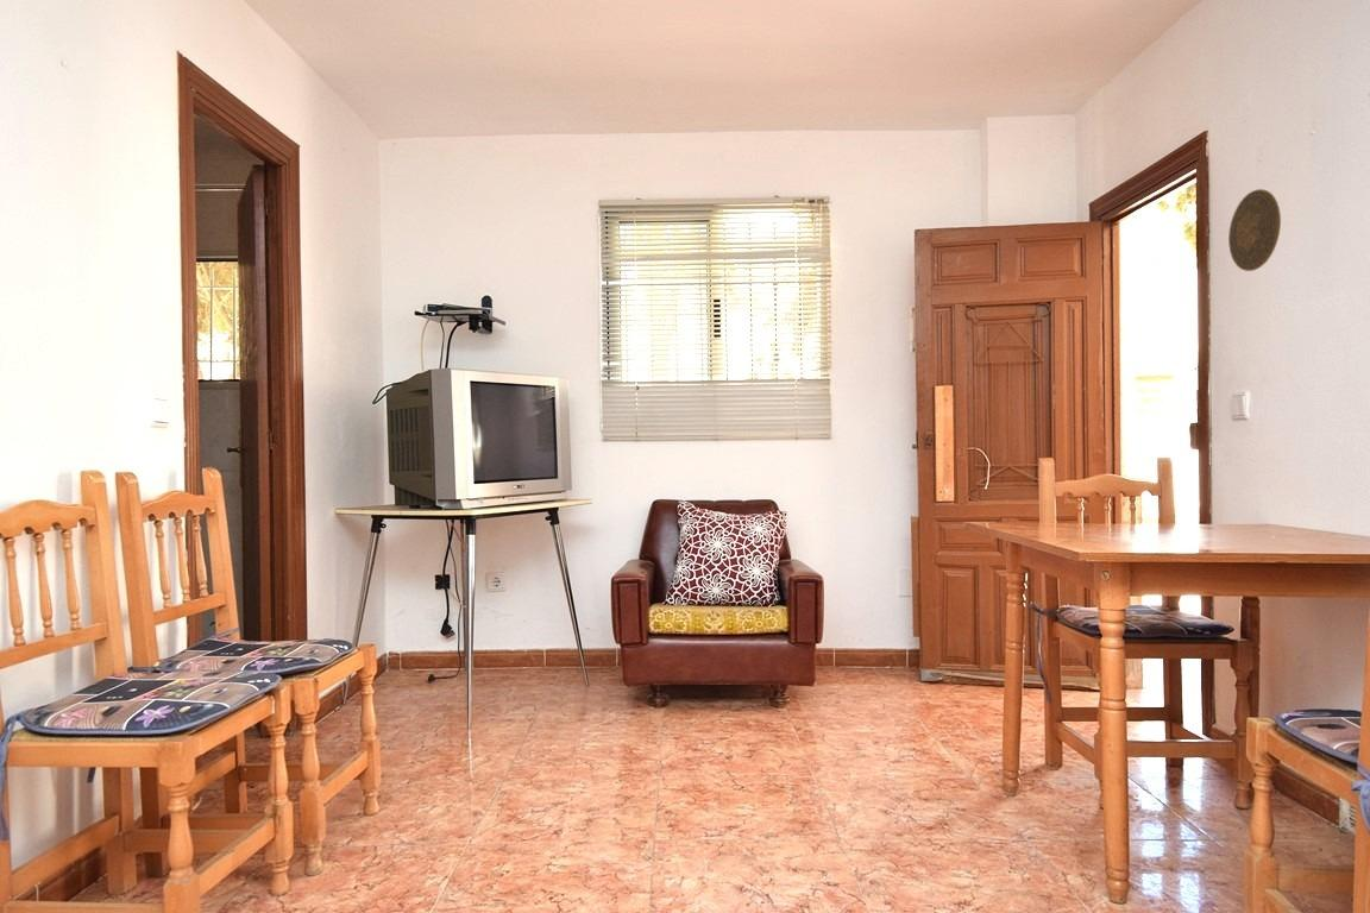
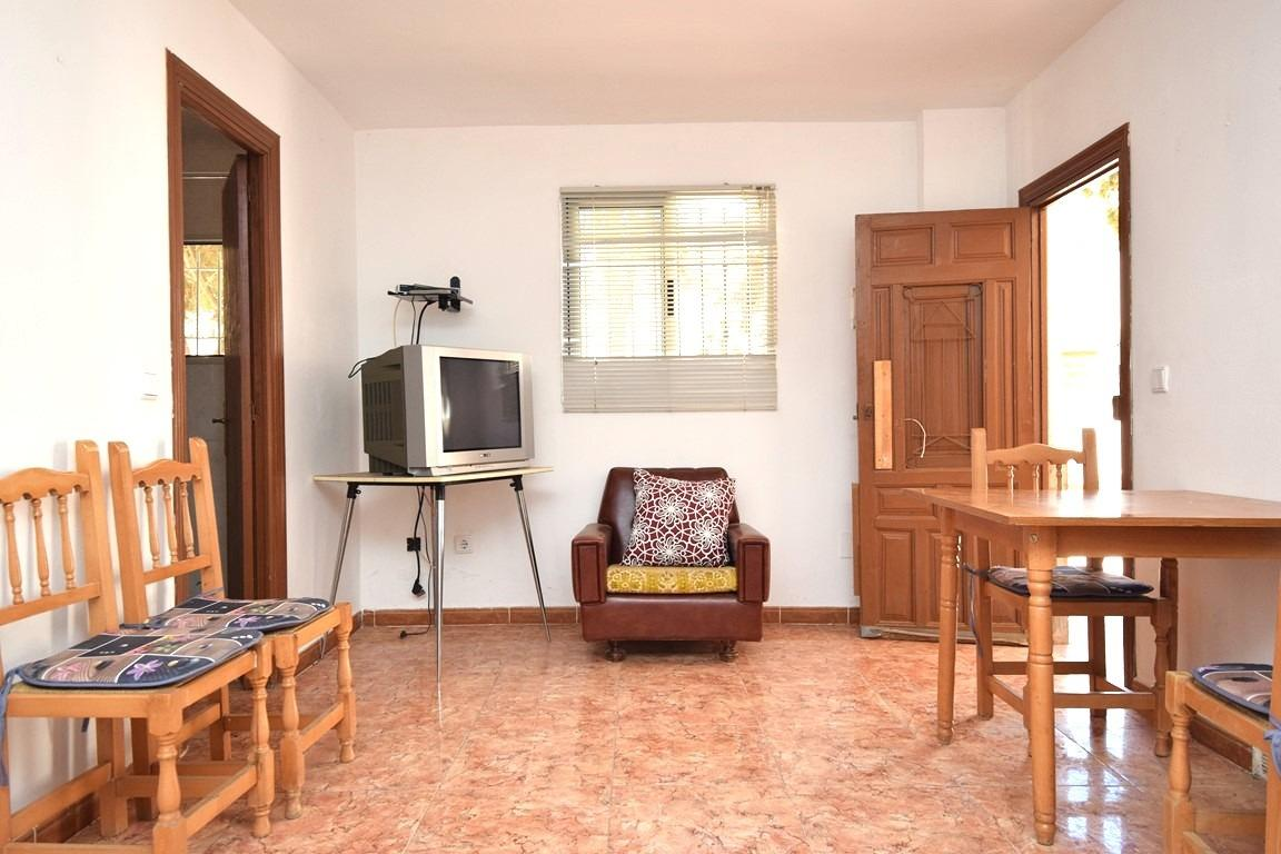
- decorative plate [1227,188,1282,272]
